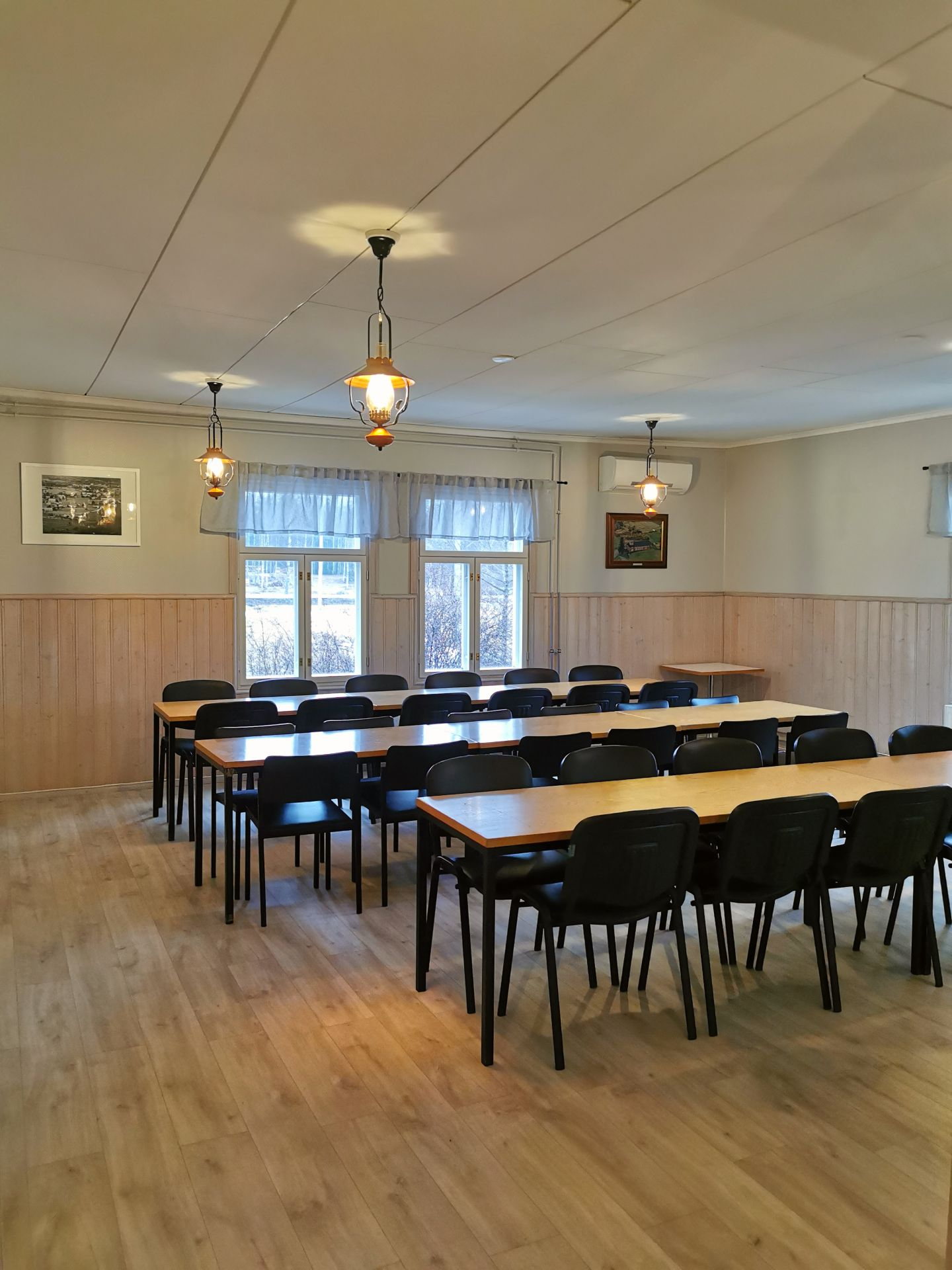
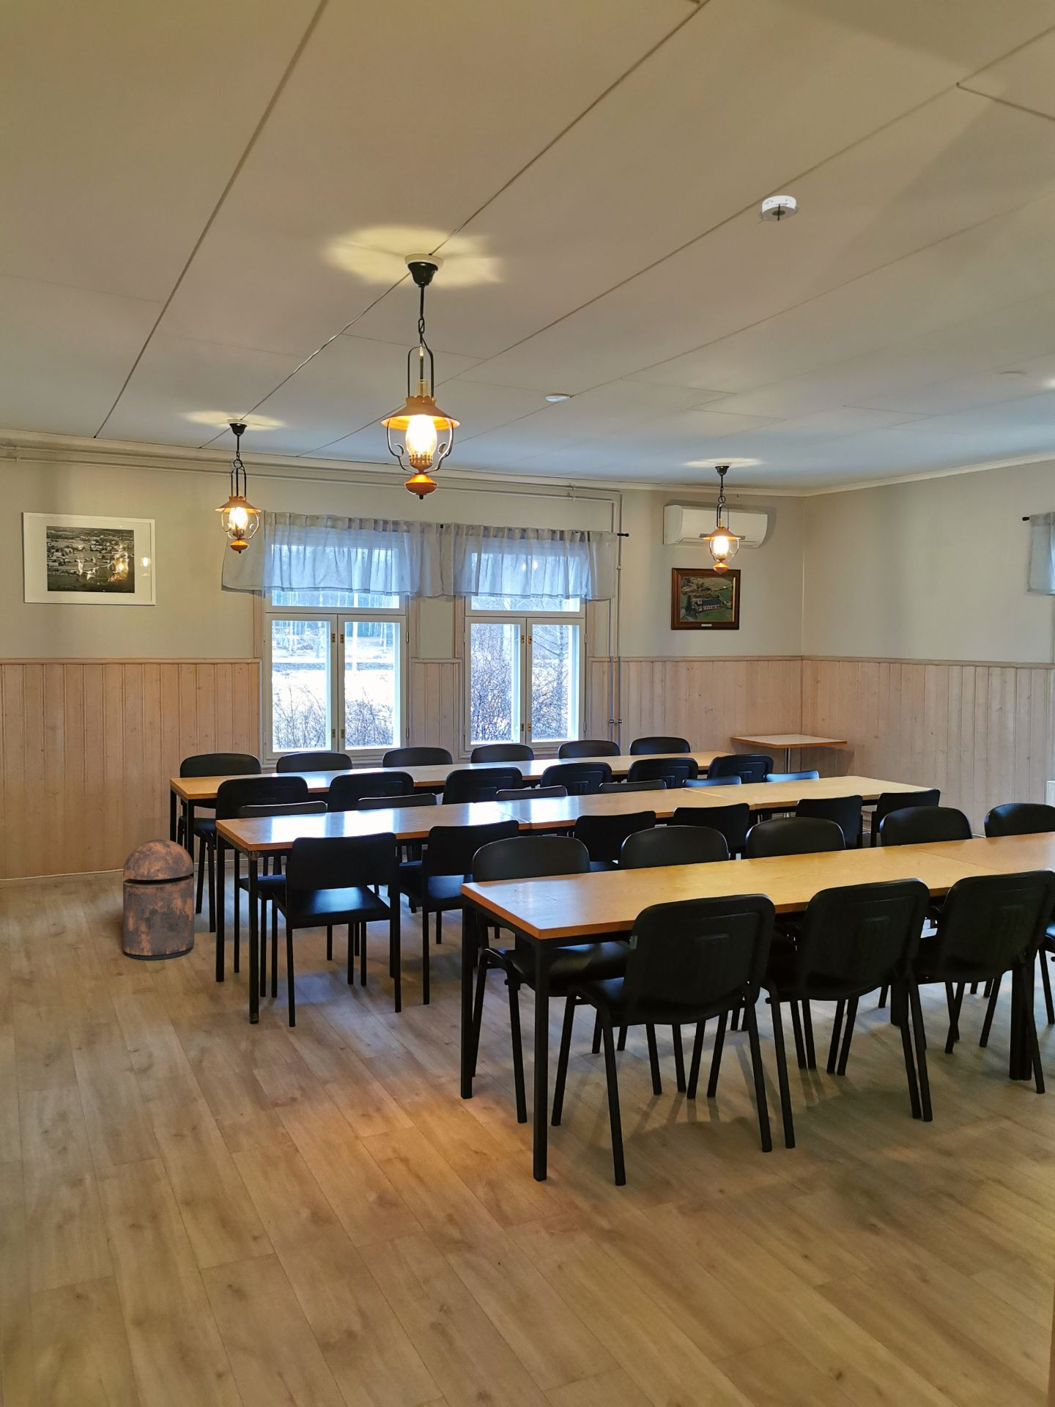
+ smoke detector [756,195,800,225]
+ trash can [122,839,195,961]
